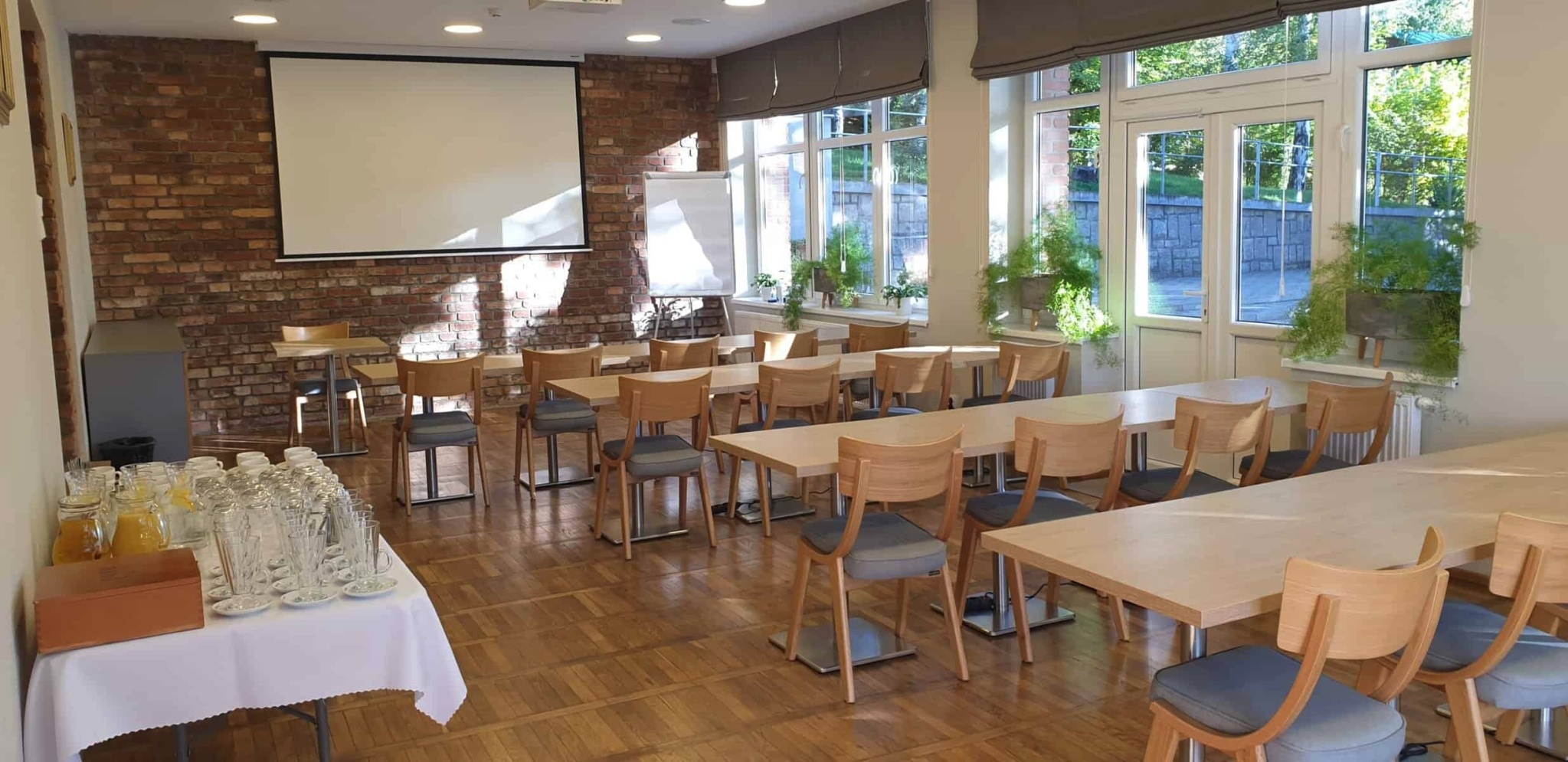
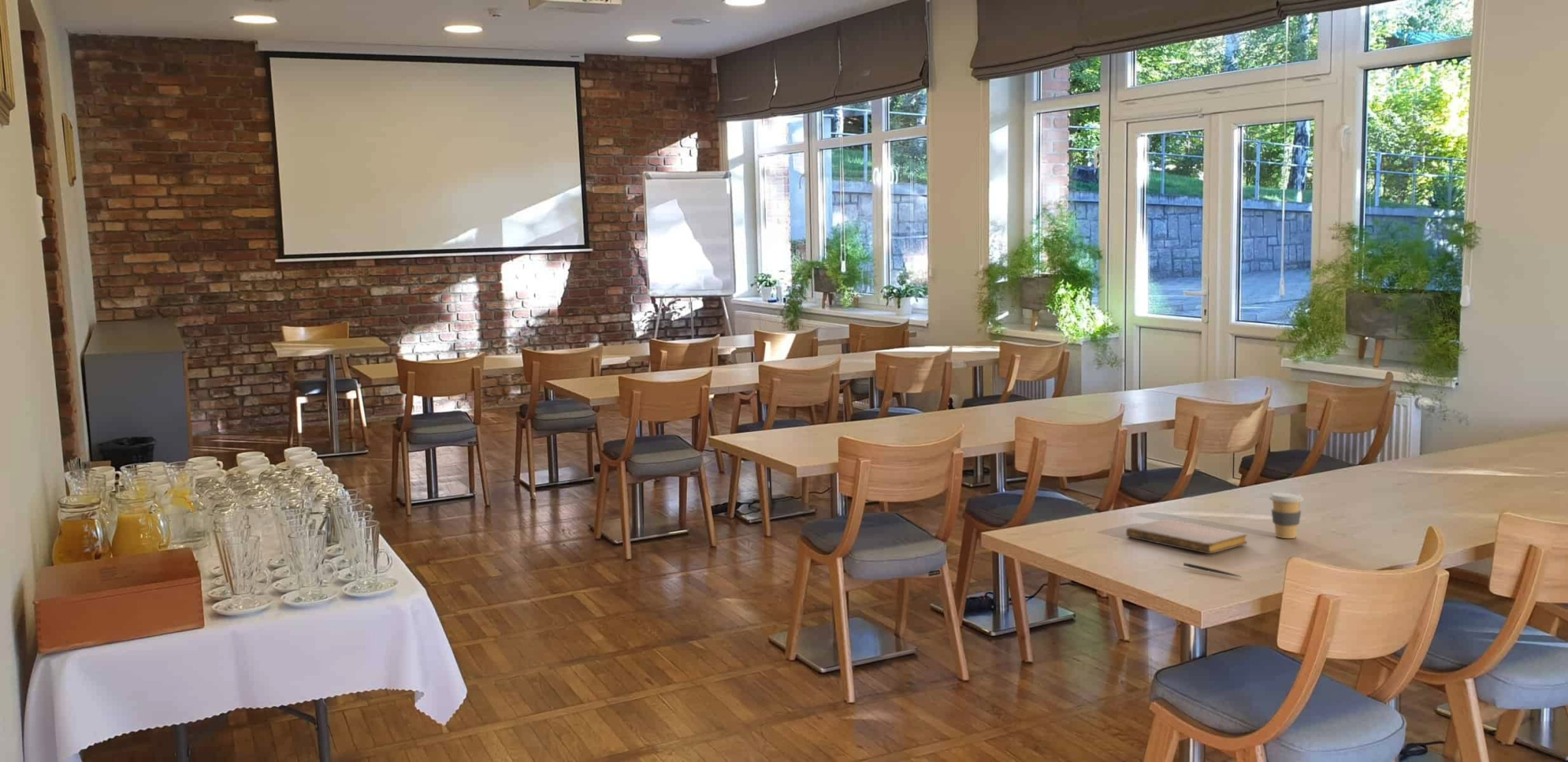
+ notebook [1125,518,1248,554]
+ pen [1183,562,1242,577]
+ coffee cup [1268,491,1304,539]
